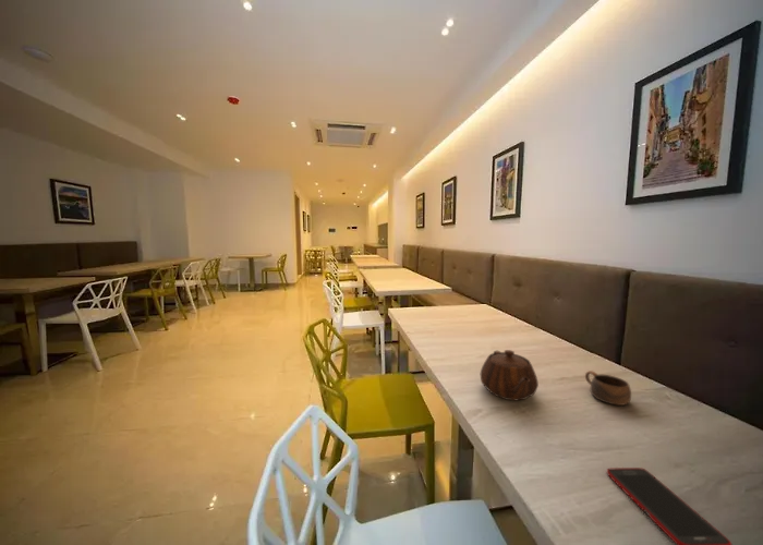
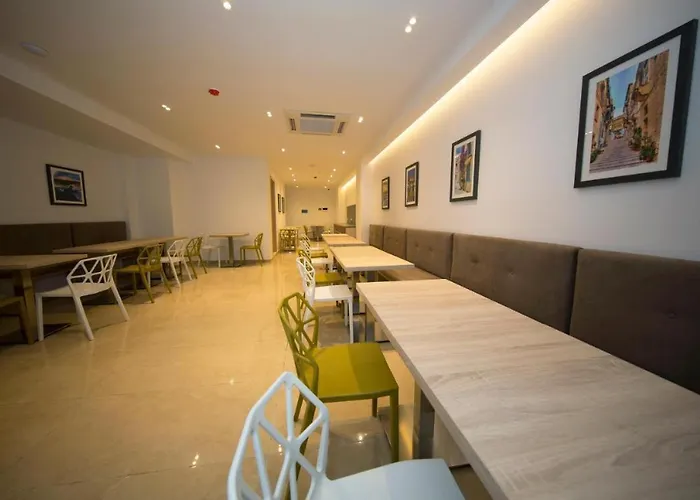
- cup [584,370,632,407]
- teapot [480,349,540,401]
- cell phone [606,467,732,545]
